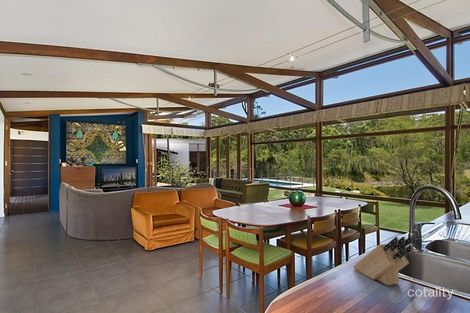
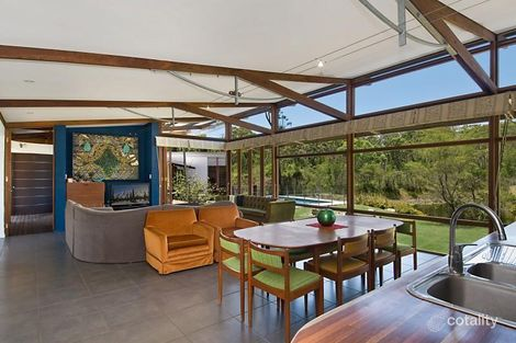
- knife block [352,236,413,286]
